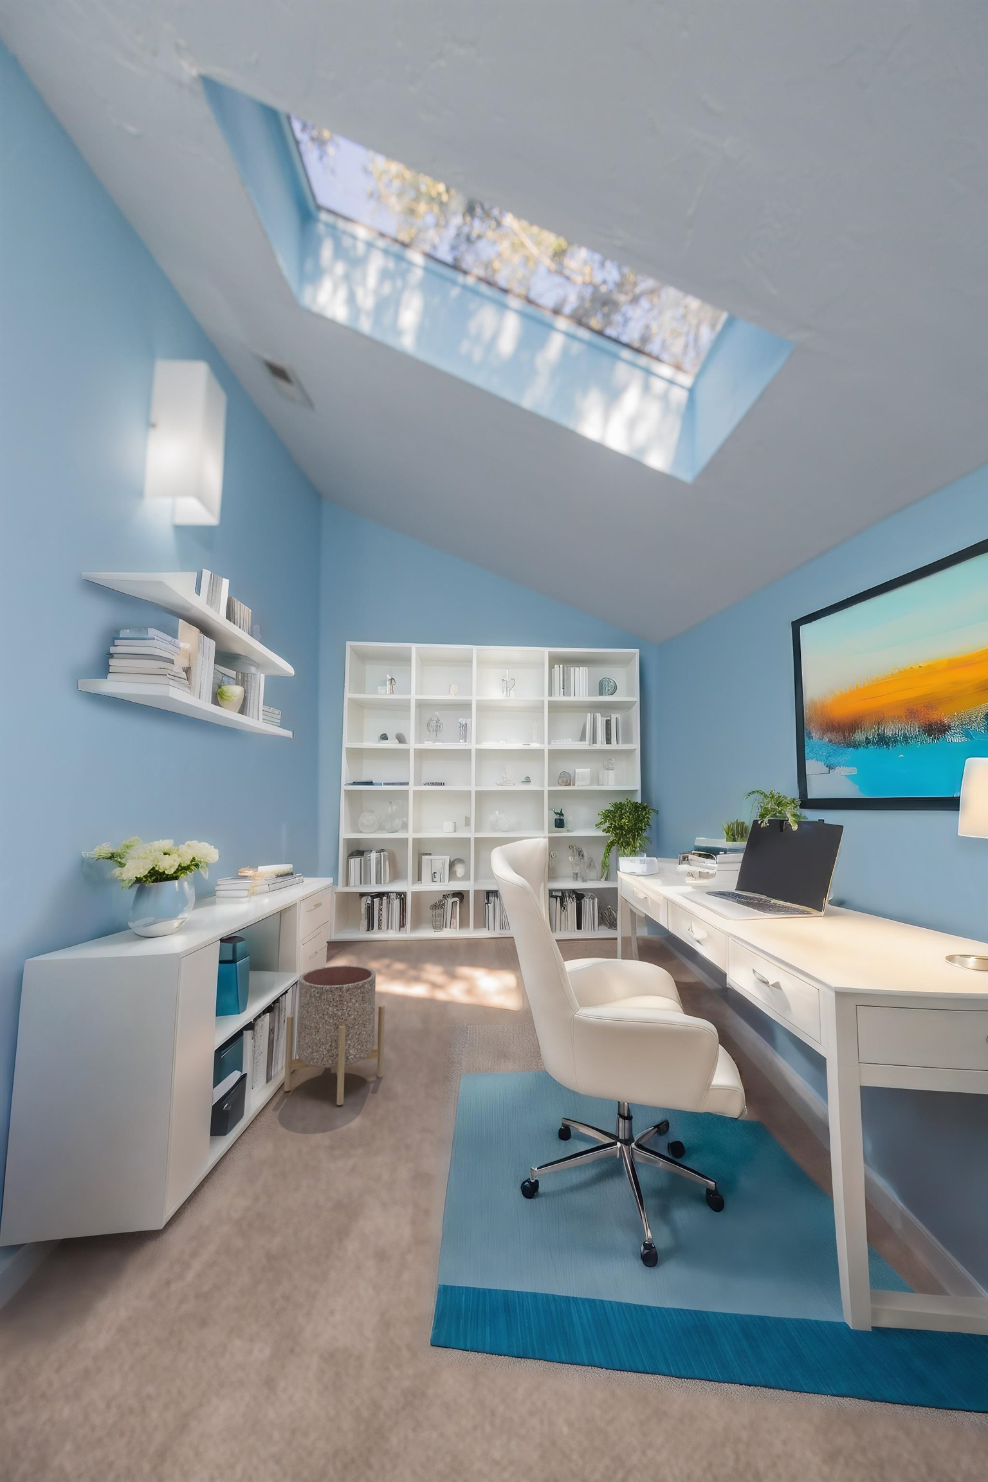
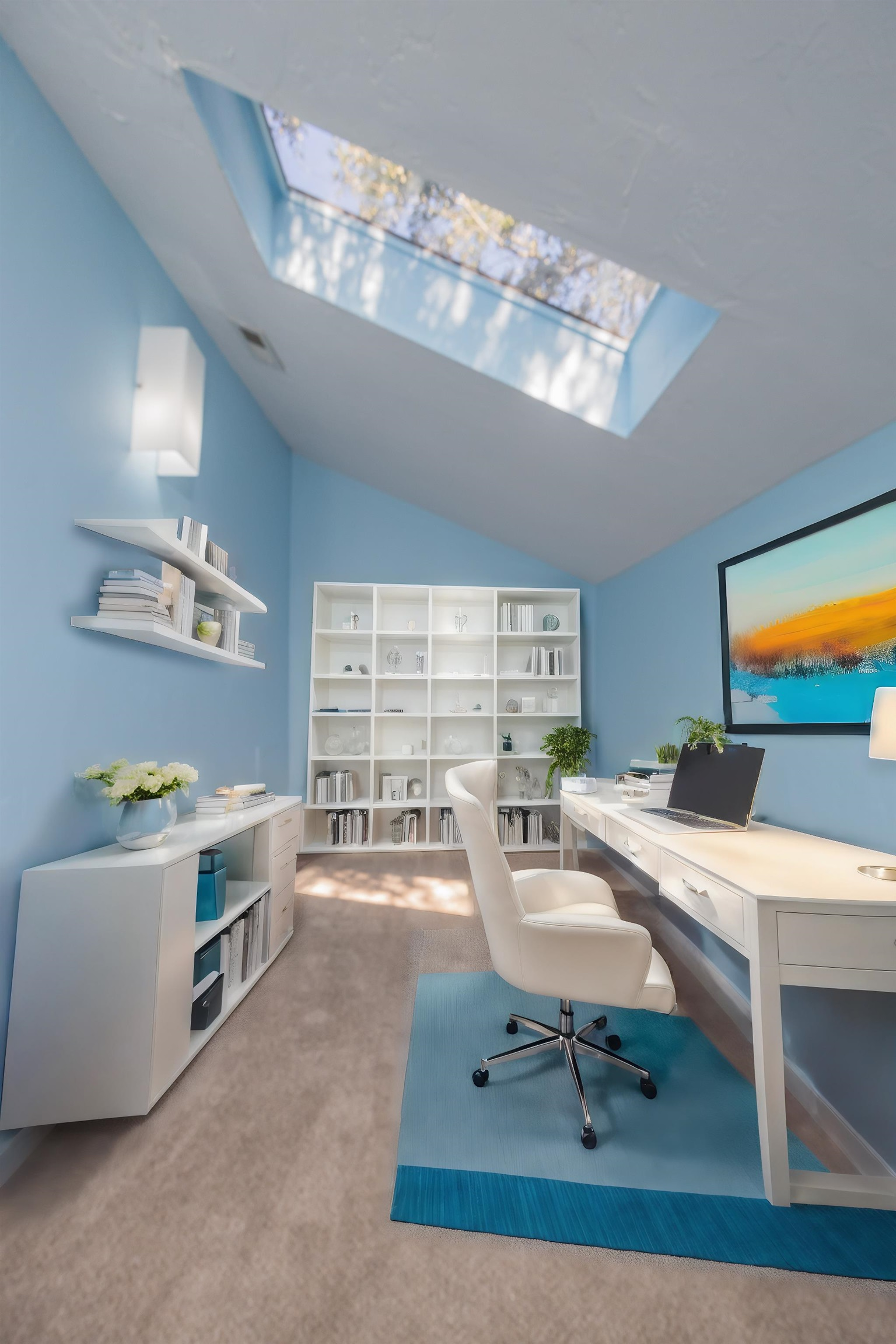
- planter [283,965,385,1106]
